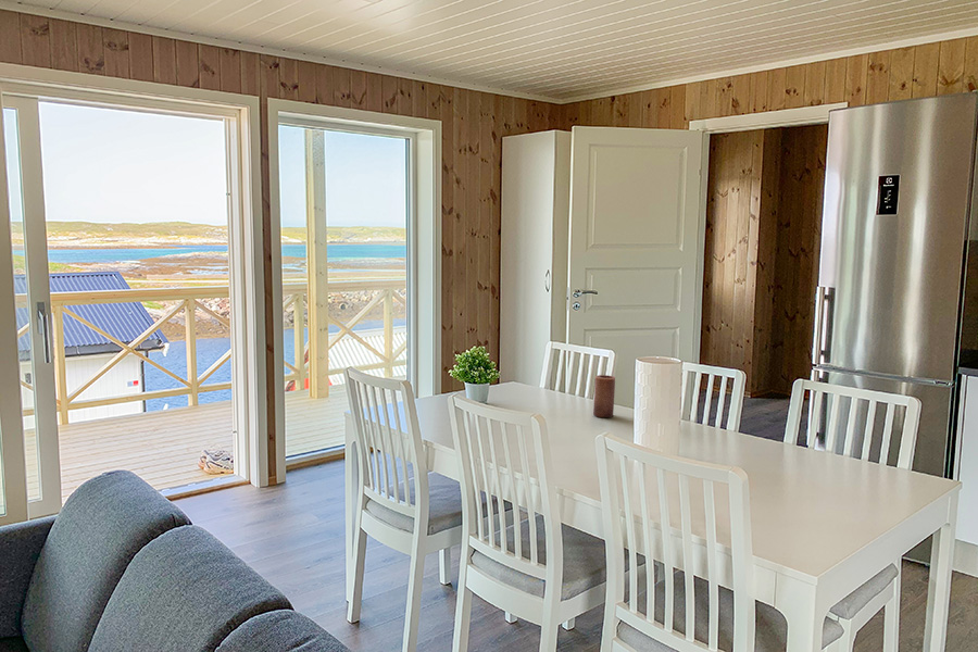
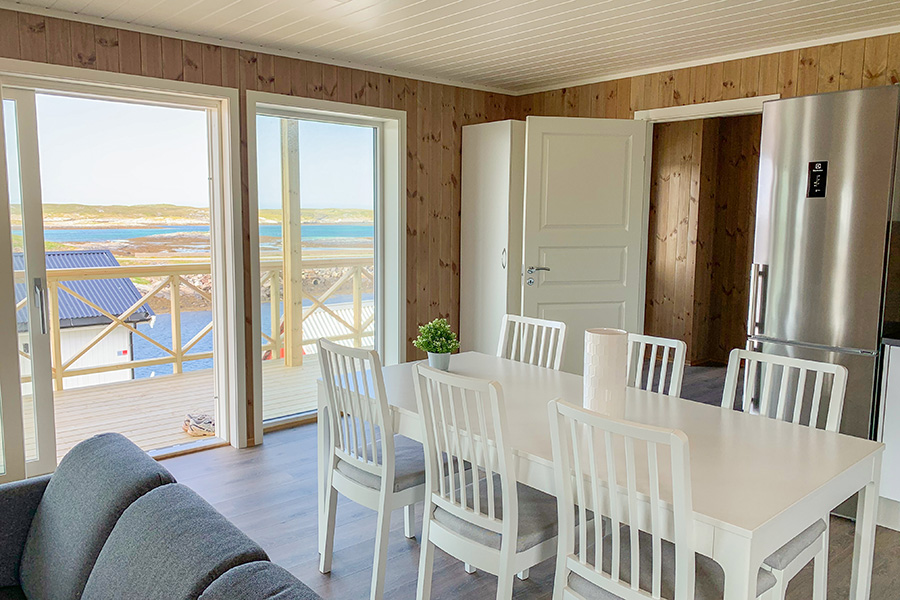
- candle [592,374,616,418]
